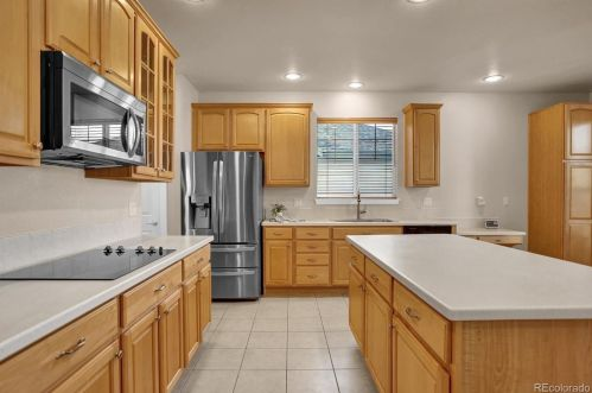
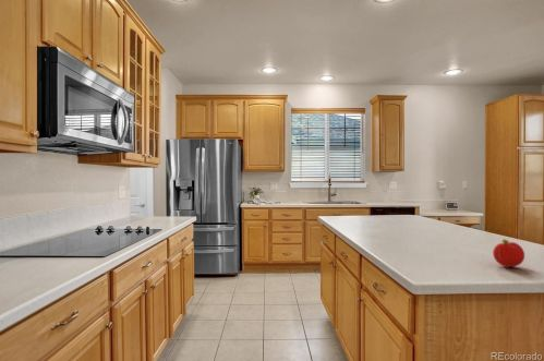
+ fruit [492,238,525,268]
